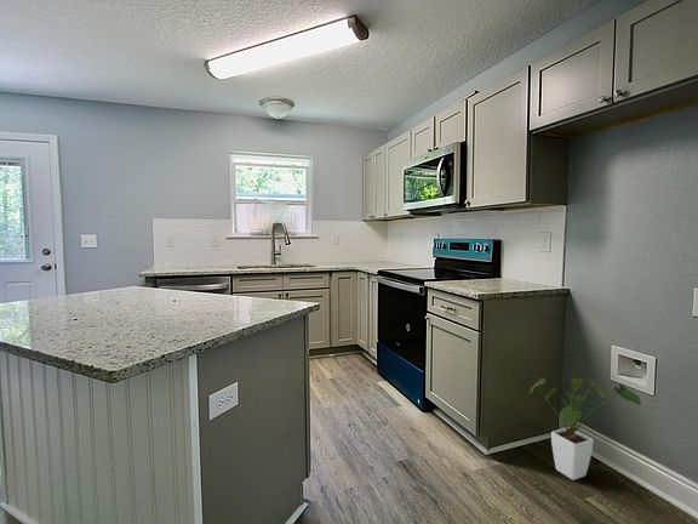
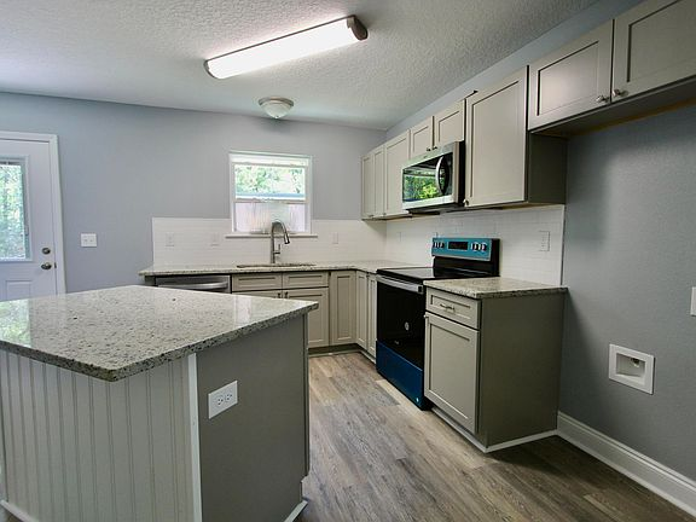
- house plant [530,376,642,482]
